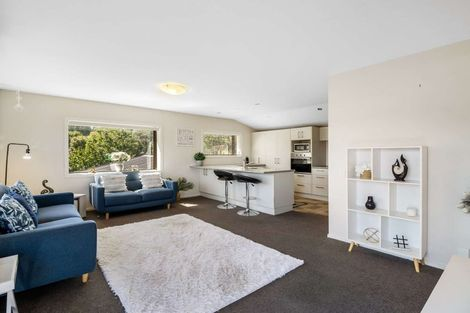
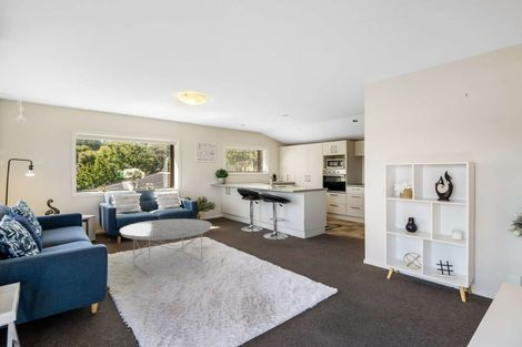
+ coffee table [119,217,213,276]
